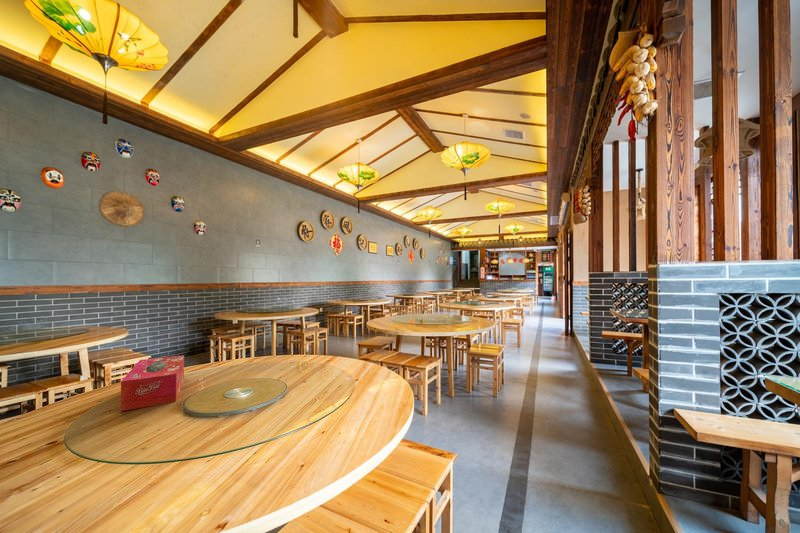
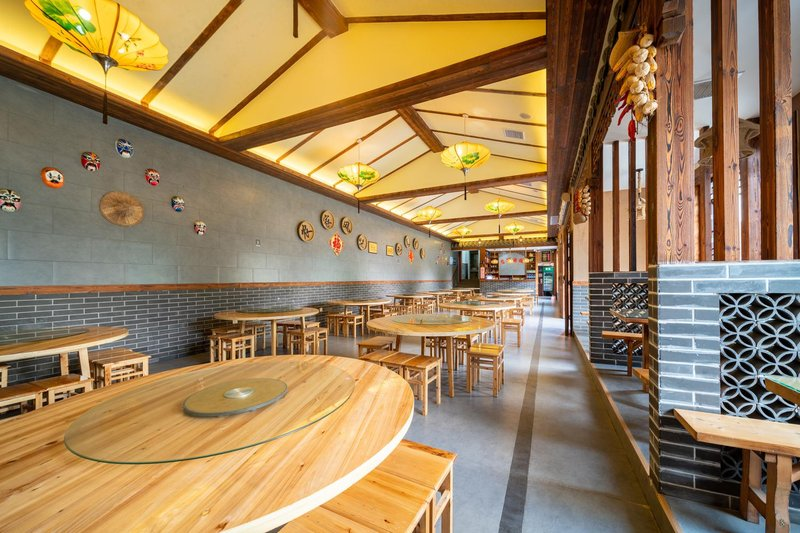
- tissue box [120,354,185,412]
